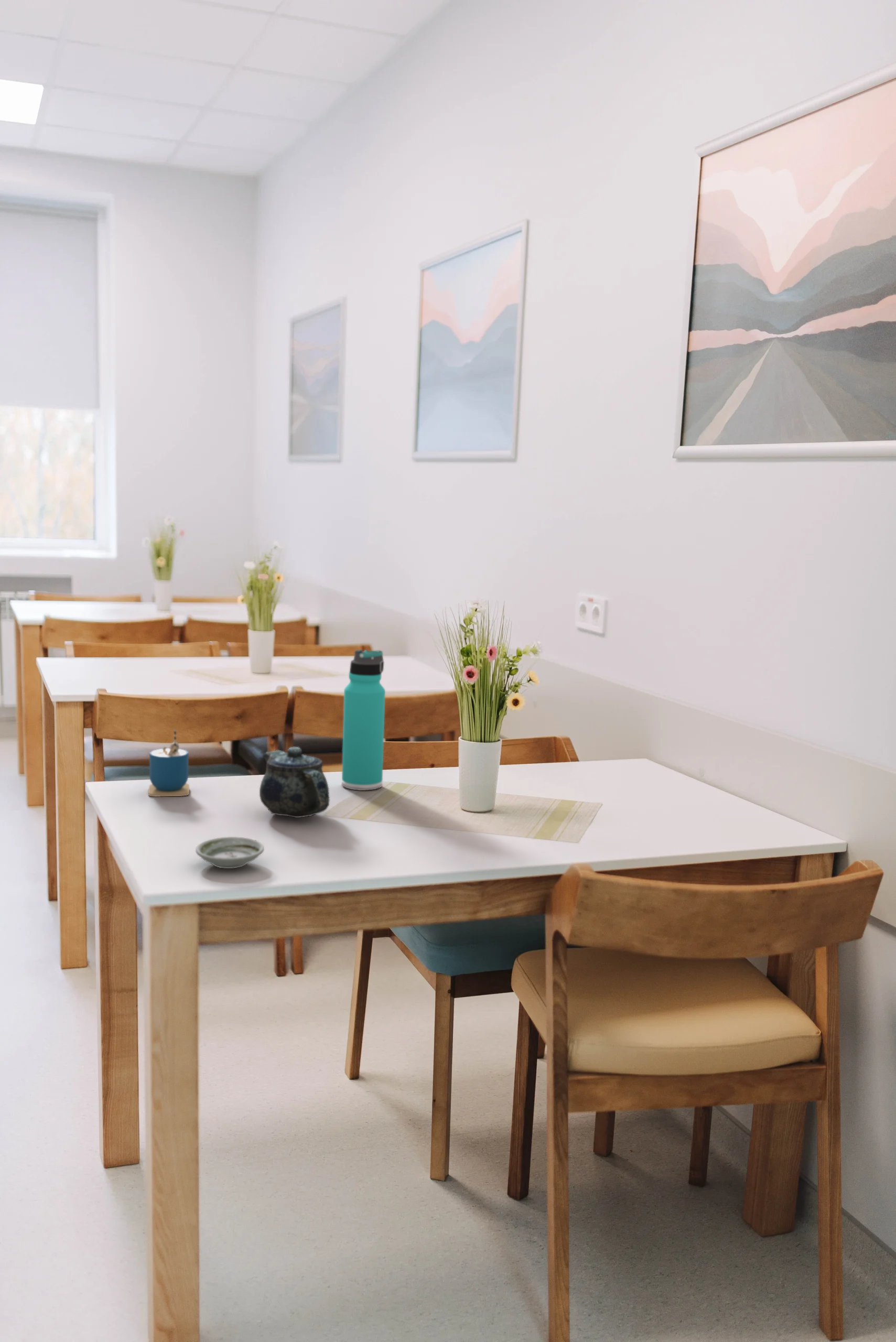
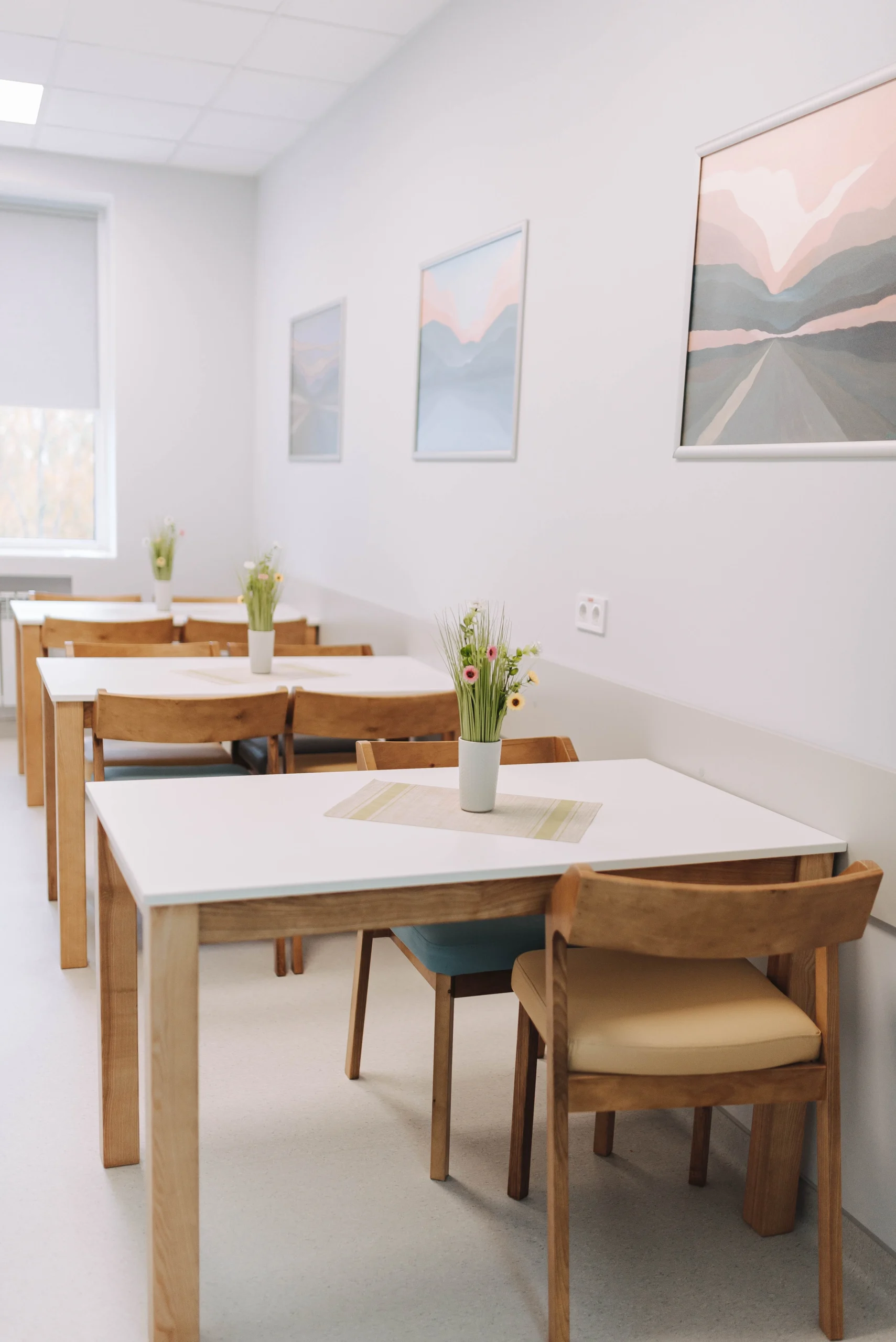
- thermos bottle [341,649,386,791]
- saucer [195,836,265,869]
- chinaware [259,746,330,818]
- cup [148,728,190,797]
